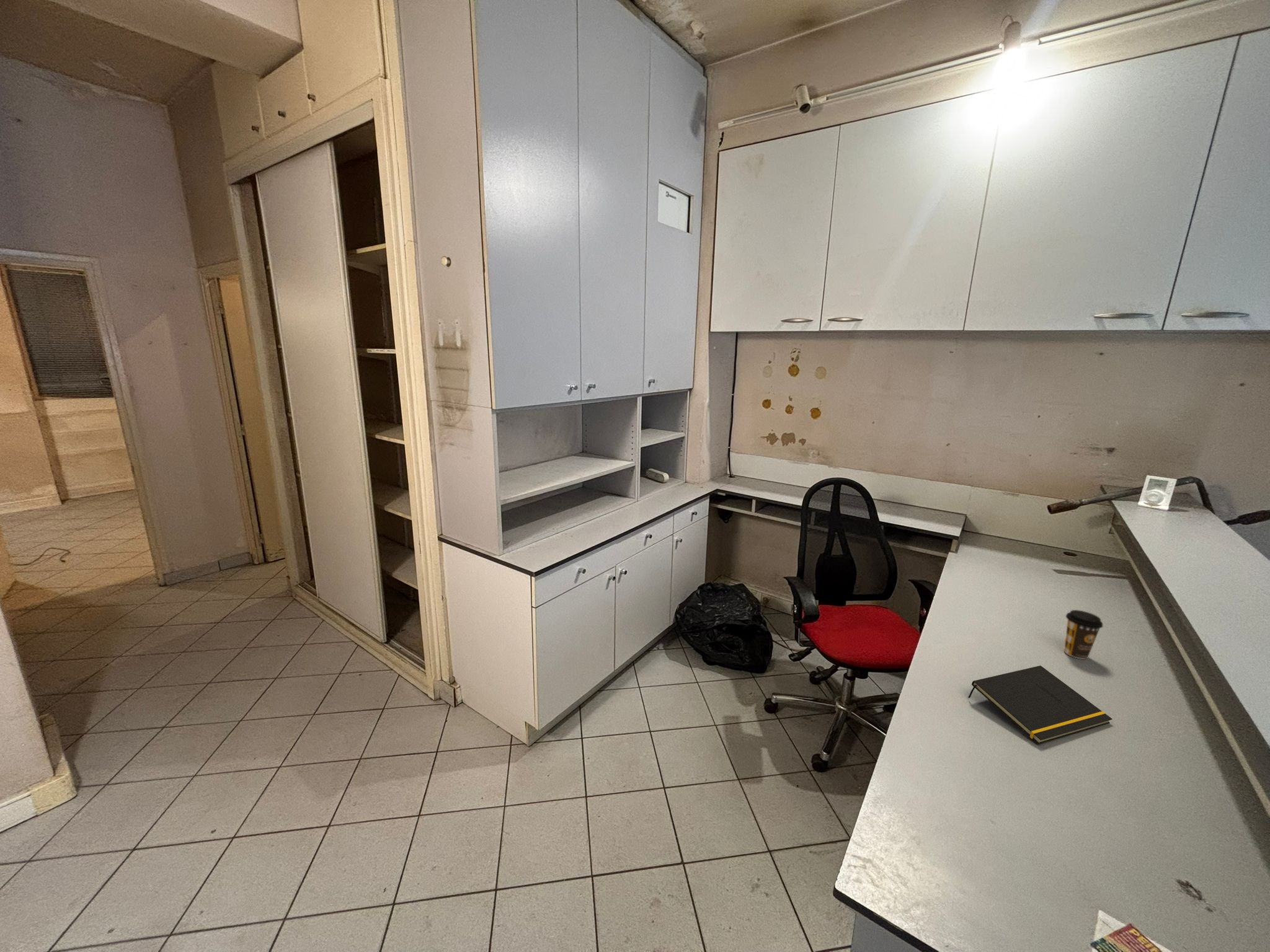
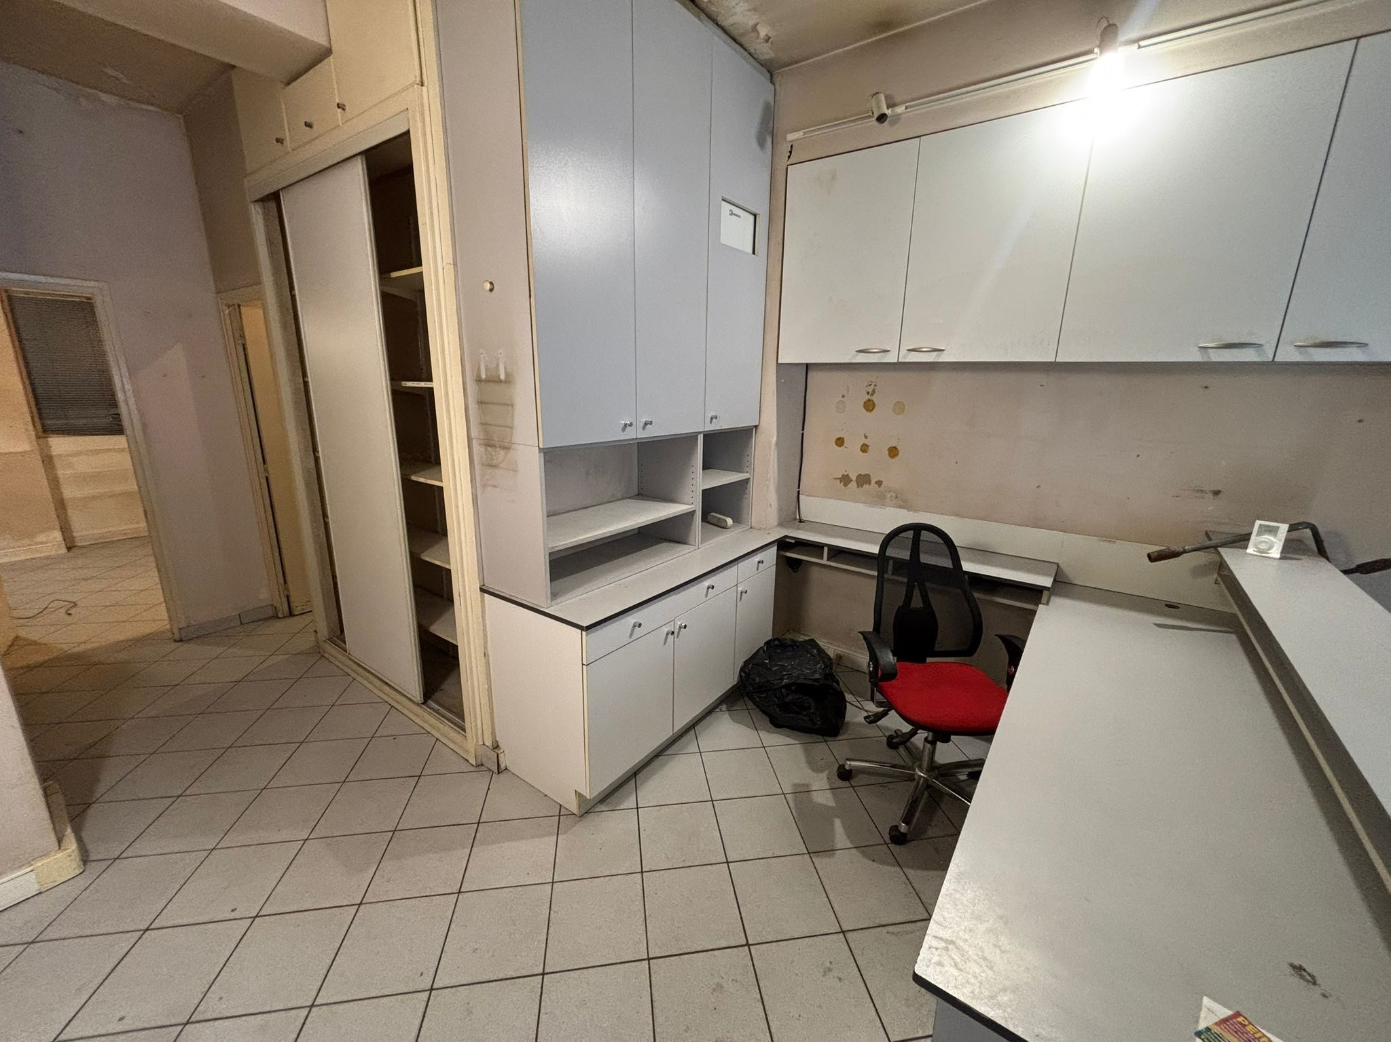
- notepad [967,665,1113,745]
- coffee cup [1064,609,1104,660]
